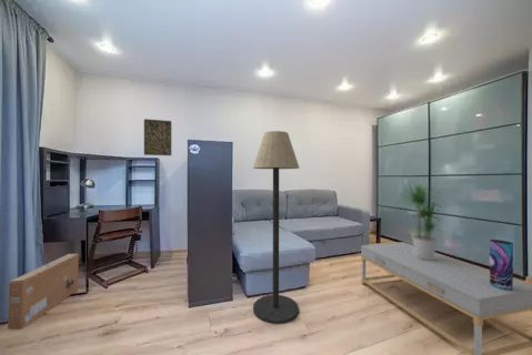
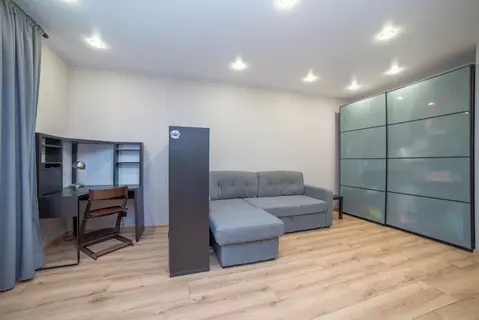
- floor lamp [252,130,300,325]
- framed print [143,118,172,156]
- cardboard box [7,253,80,331]
- potted plant [395,181,451,260]
- decorative container [489,239,514,291]
- coffee table [360,241,532,355]
